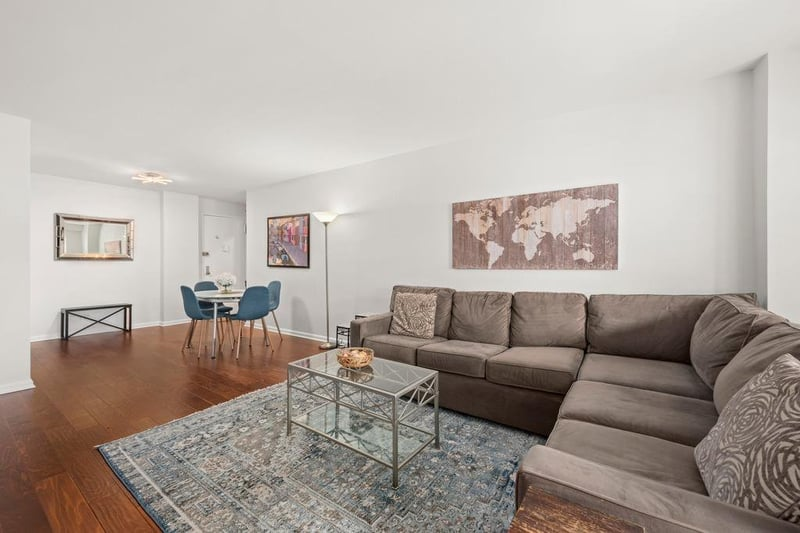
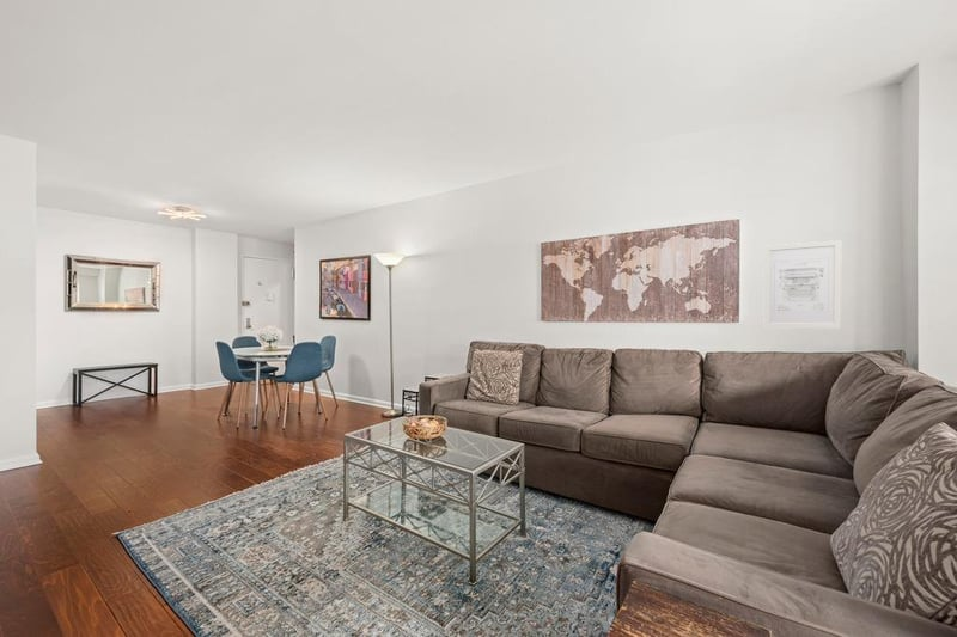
+ wall art [763,239,842,330]
